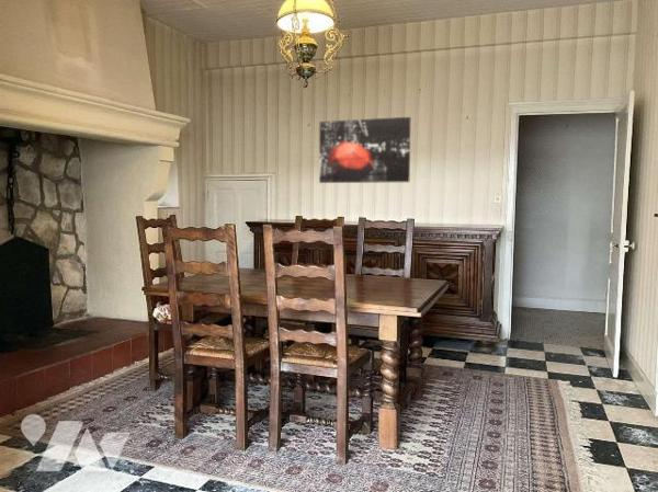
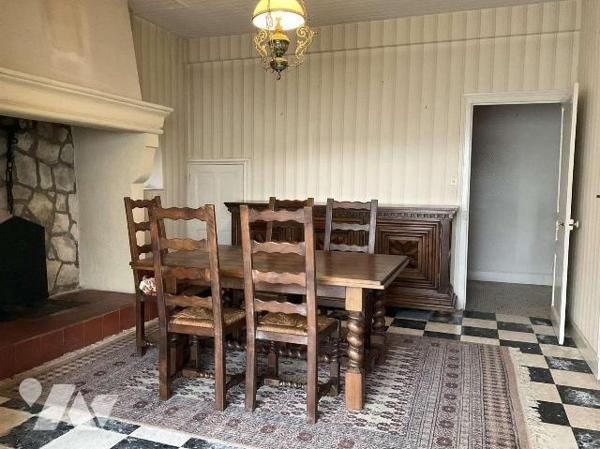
- wall art [318,116,412,184]
